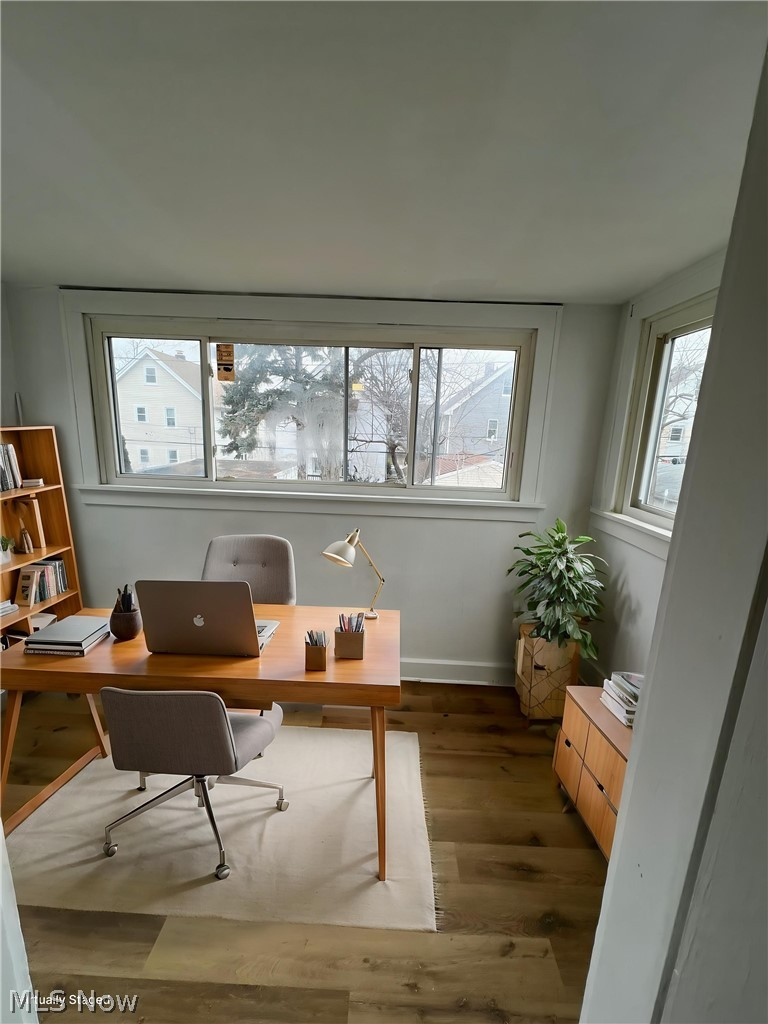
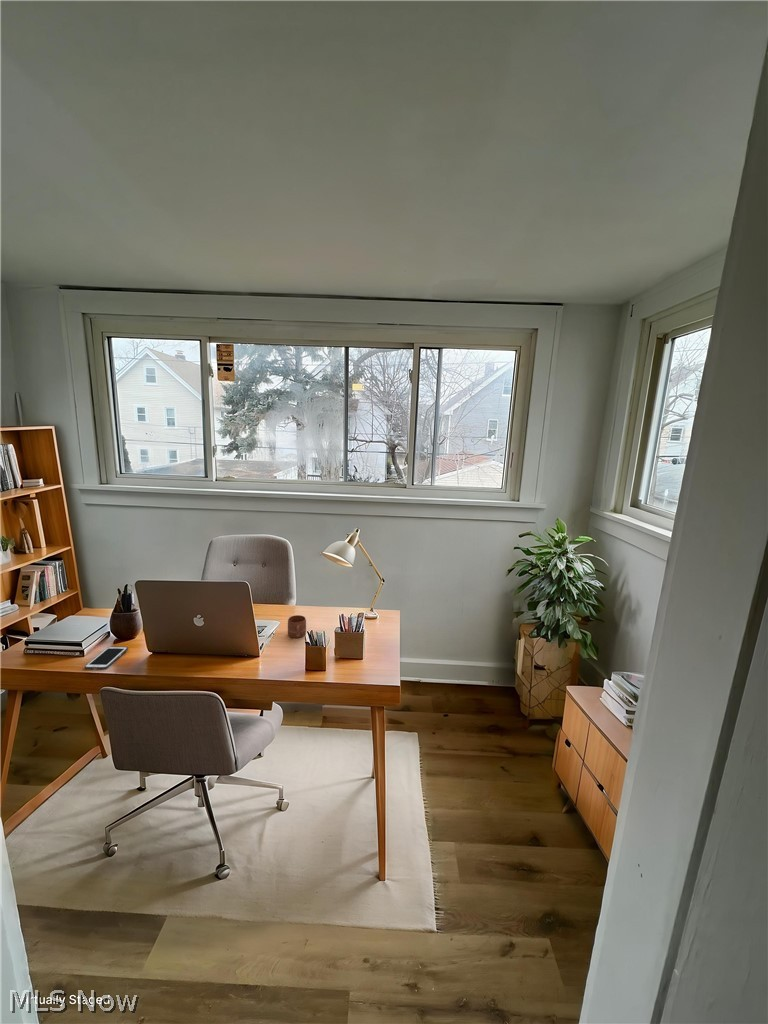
+ cell phone [84,646,129,670]
+ mug [287,614,307,639]
